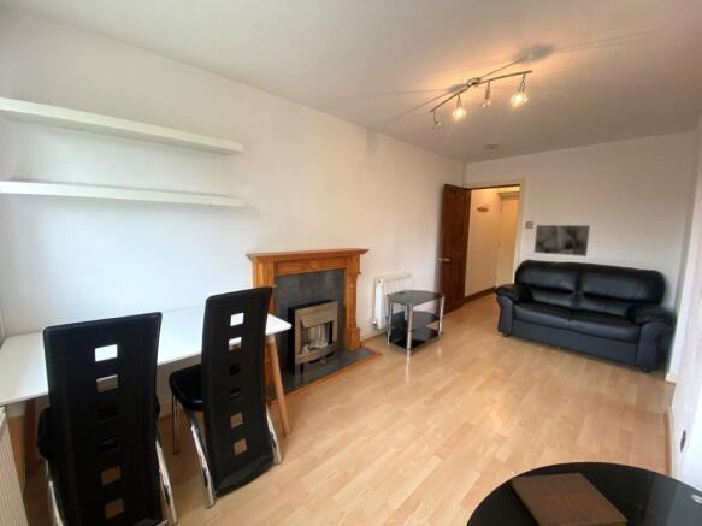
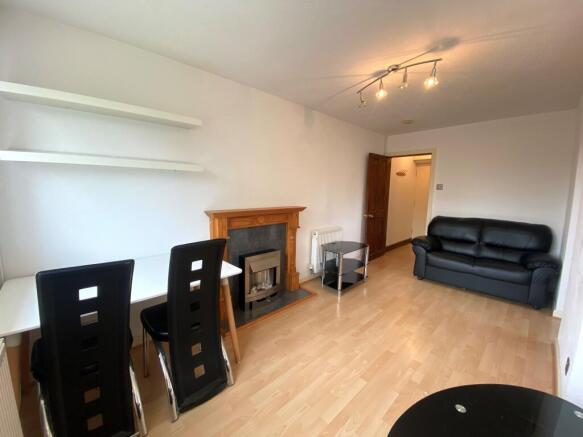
- notebook [509,472,629,526]
- wall art [533,224,591,258]
